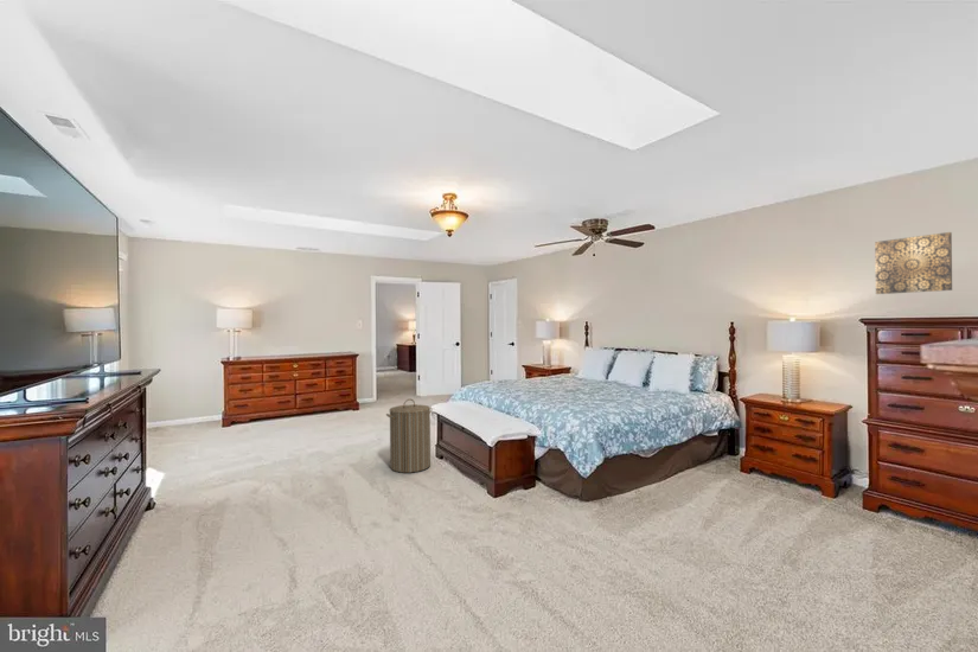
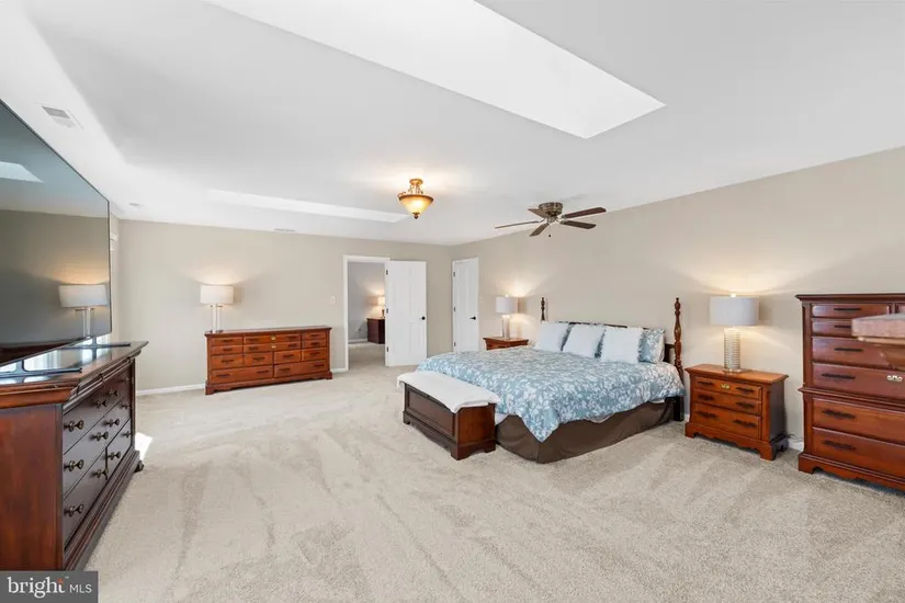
- laundry hamper [385,398,434,474]
- wall art [874,231,953,295]
